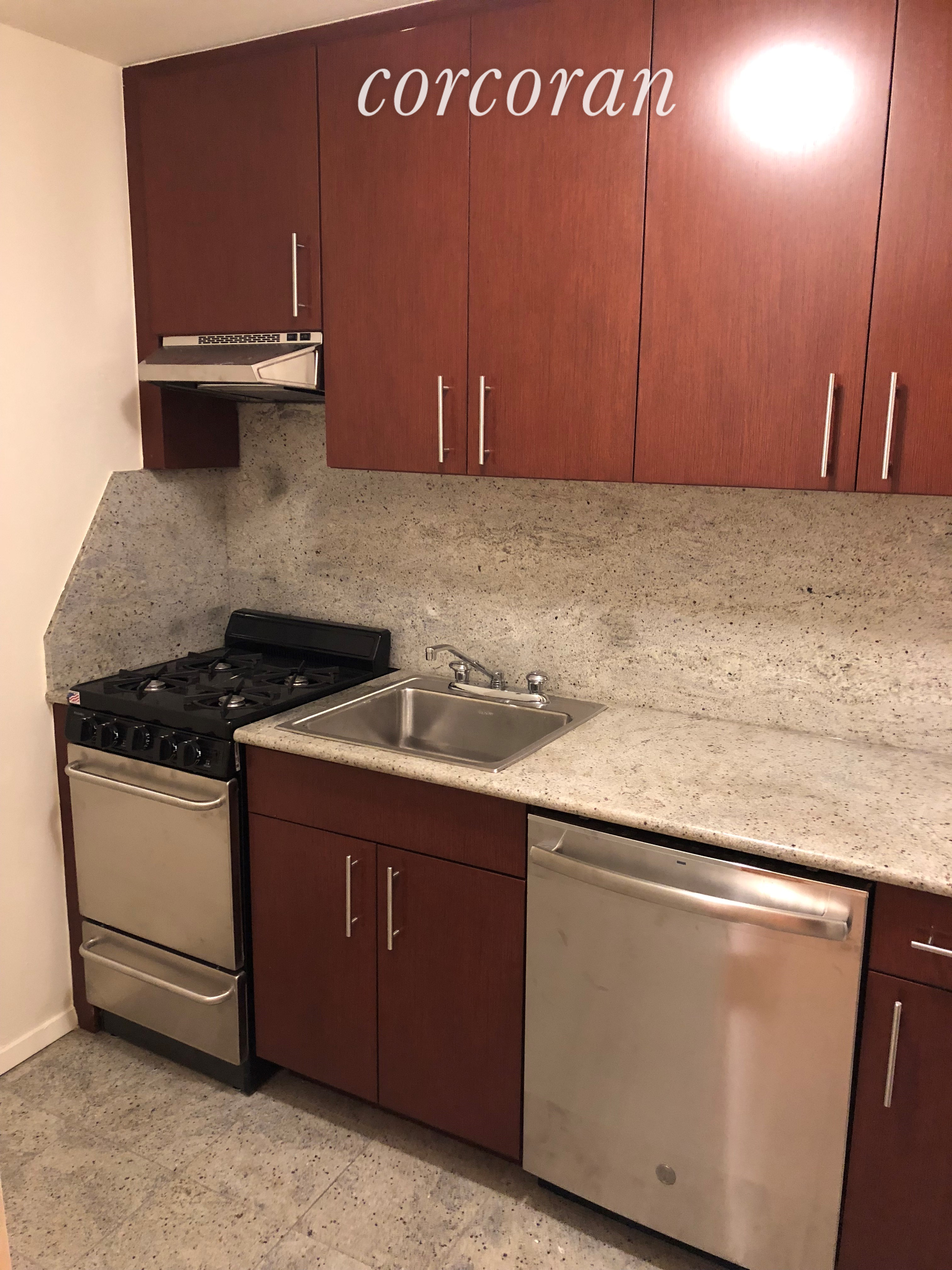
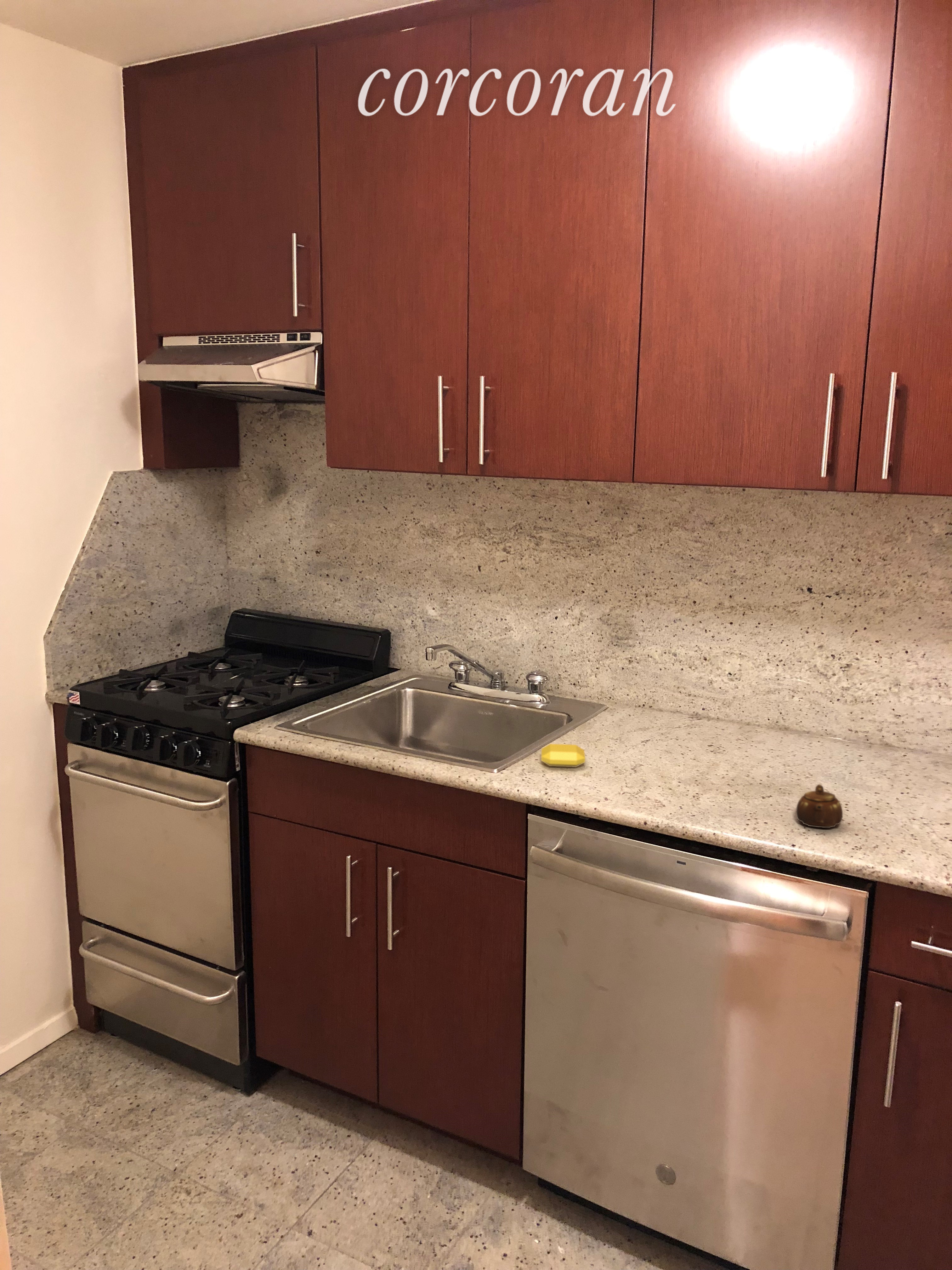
+ soap bar [541,743,586,768]
+ teapot [796,784,843,828]
